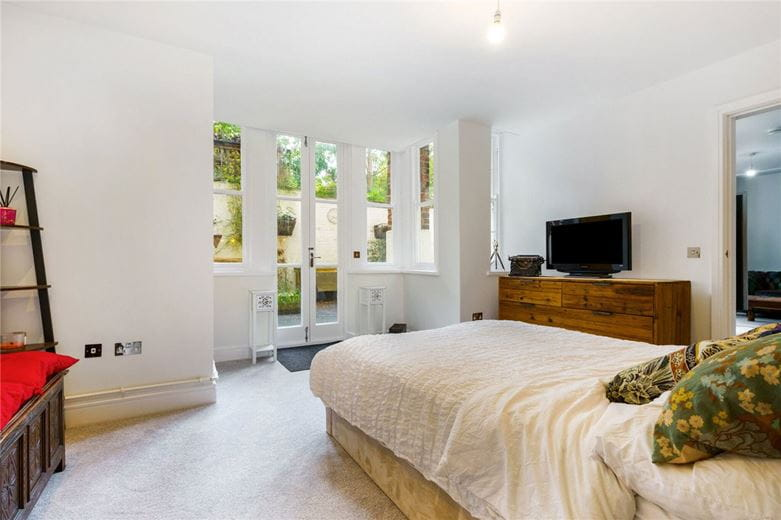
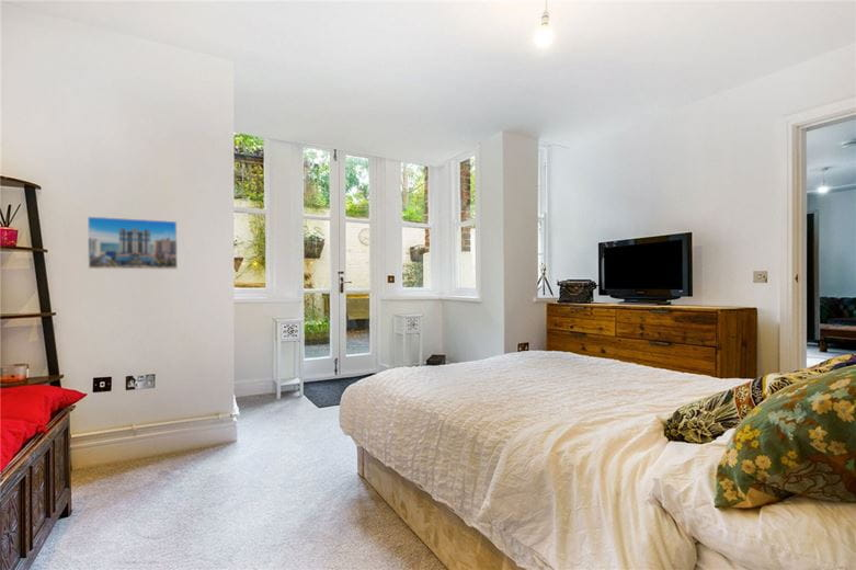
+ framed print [87,216,179,271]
